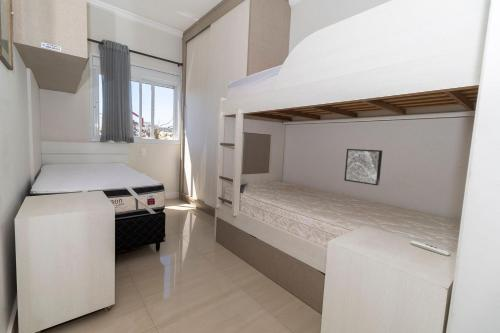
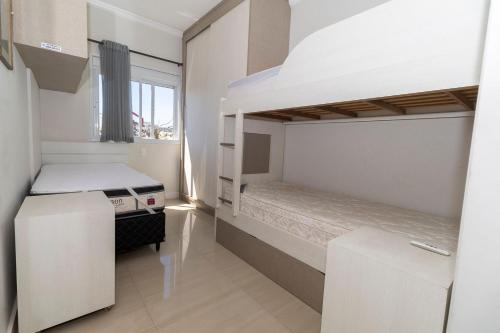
- wall art [343,148,383,187]
